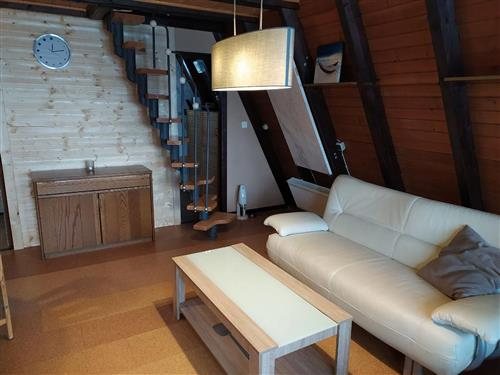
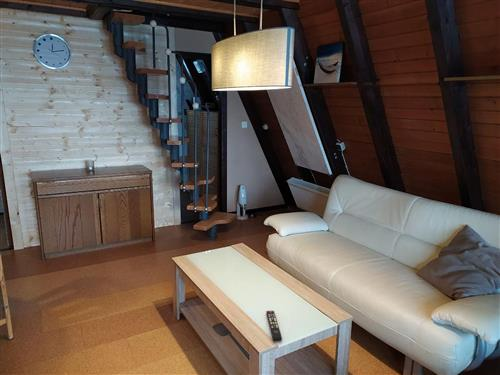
+ remote control [265,310,283,342]
